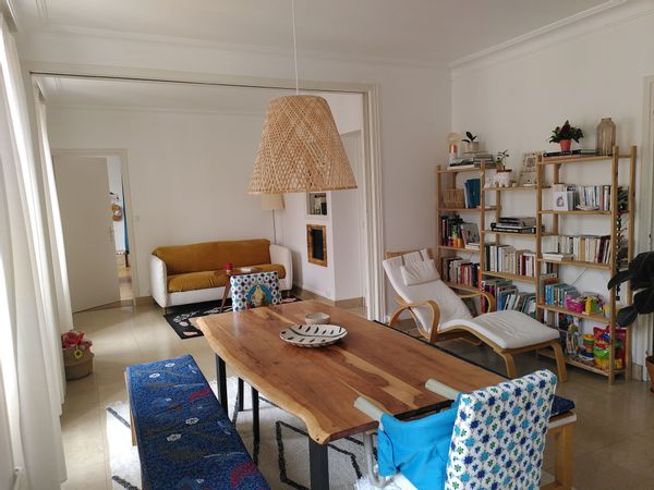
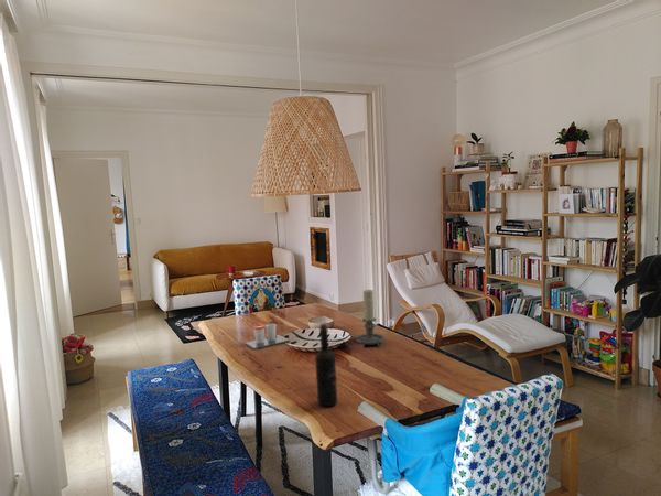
+ wine bottle [314,323,338,408]
+ candle holder [355,289,386,347]
+ cup [243,323,291,351]
